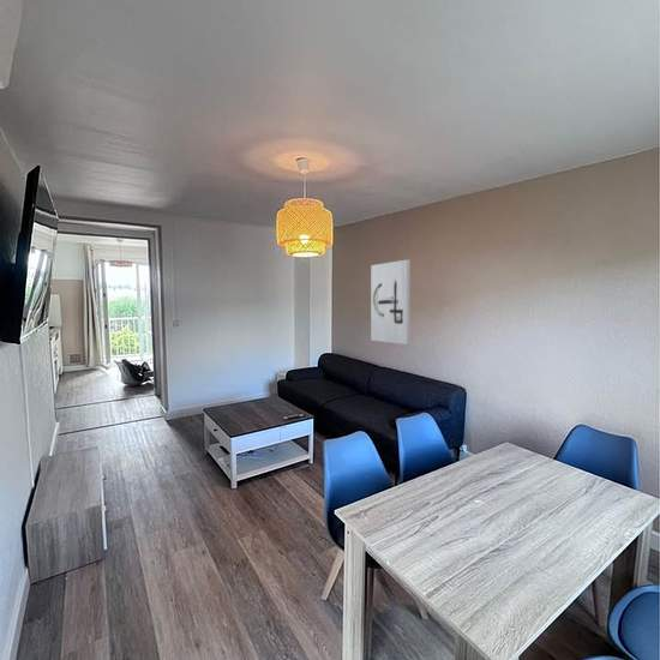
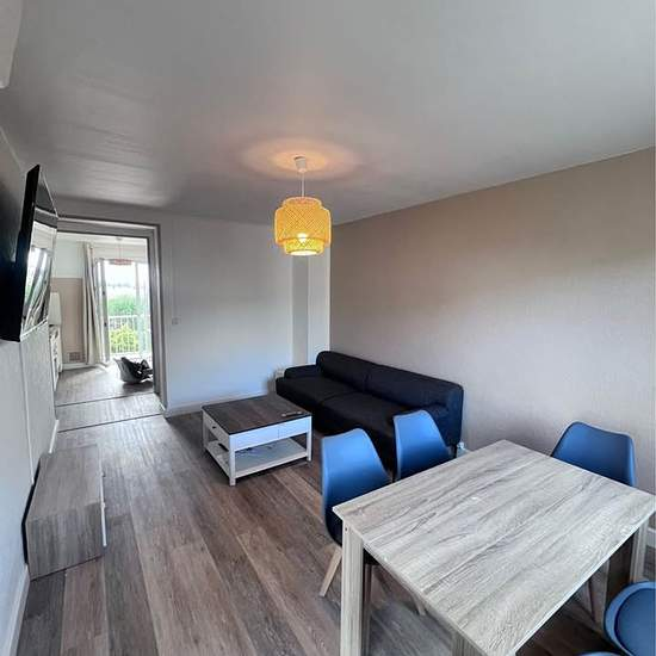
- wall art [370,258,412,346]
